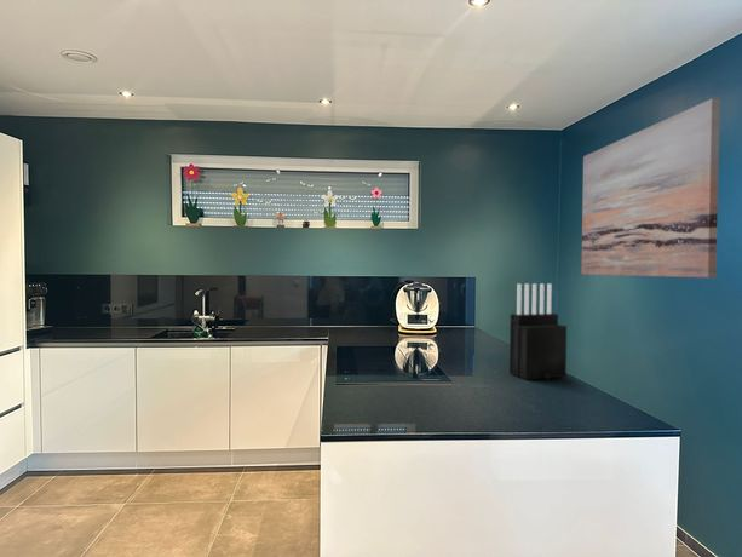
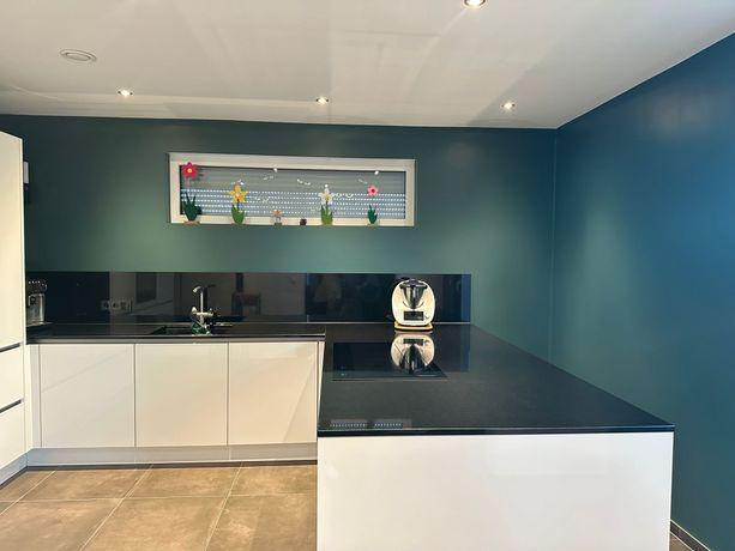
- wall art [580,97,721,278]
- knife block [508,282,568,380]
